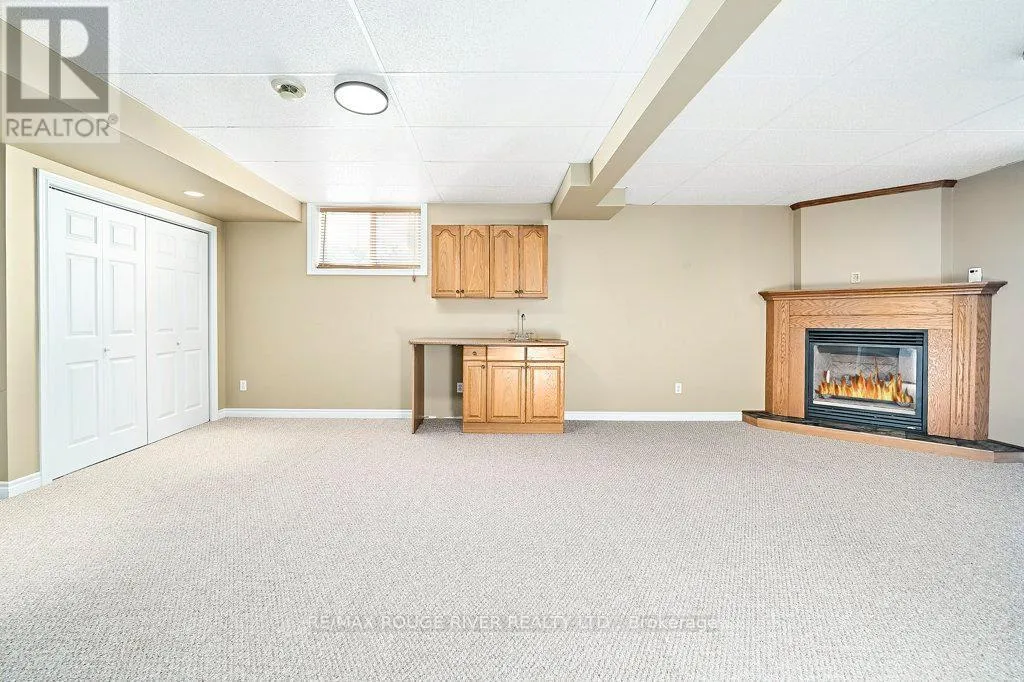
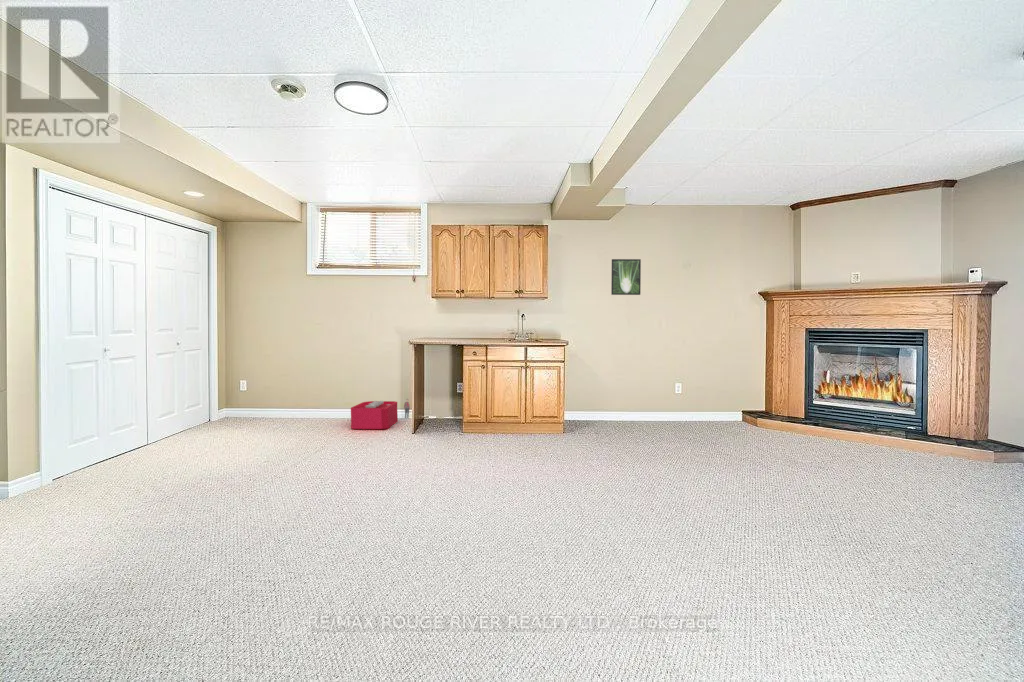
+ storage bin [350,398,411,430]
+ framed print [610,258,642,296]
